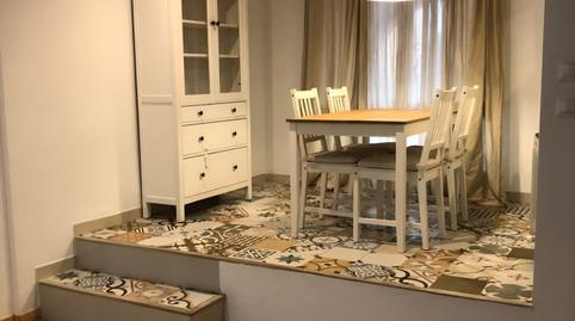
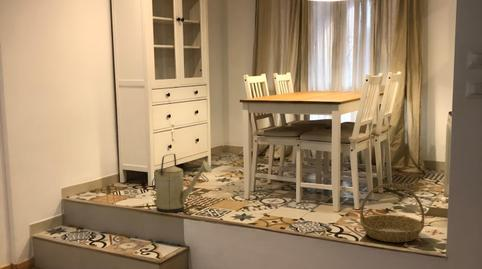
+ basket [359,183,425,243]
+ watering can [151,153,213,214]
